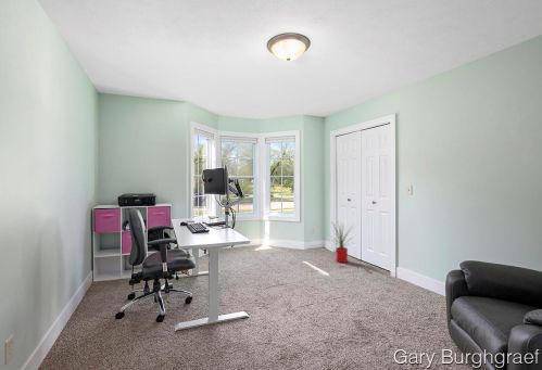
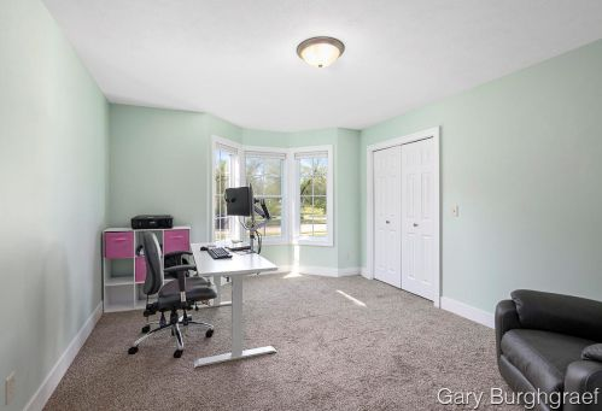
- house plant [328,221,356,264]
